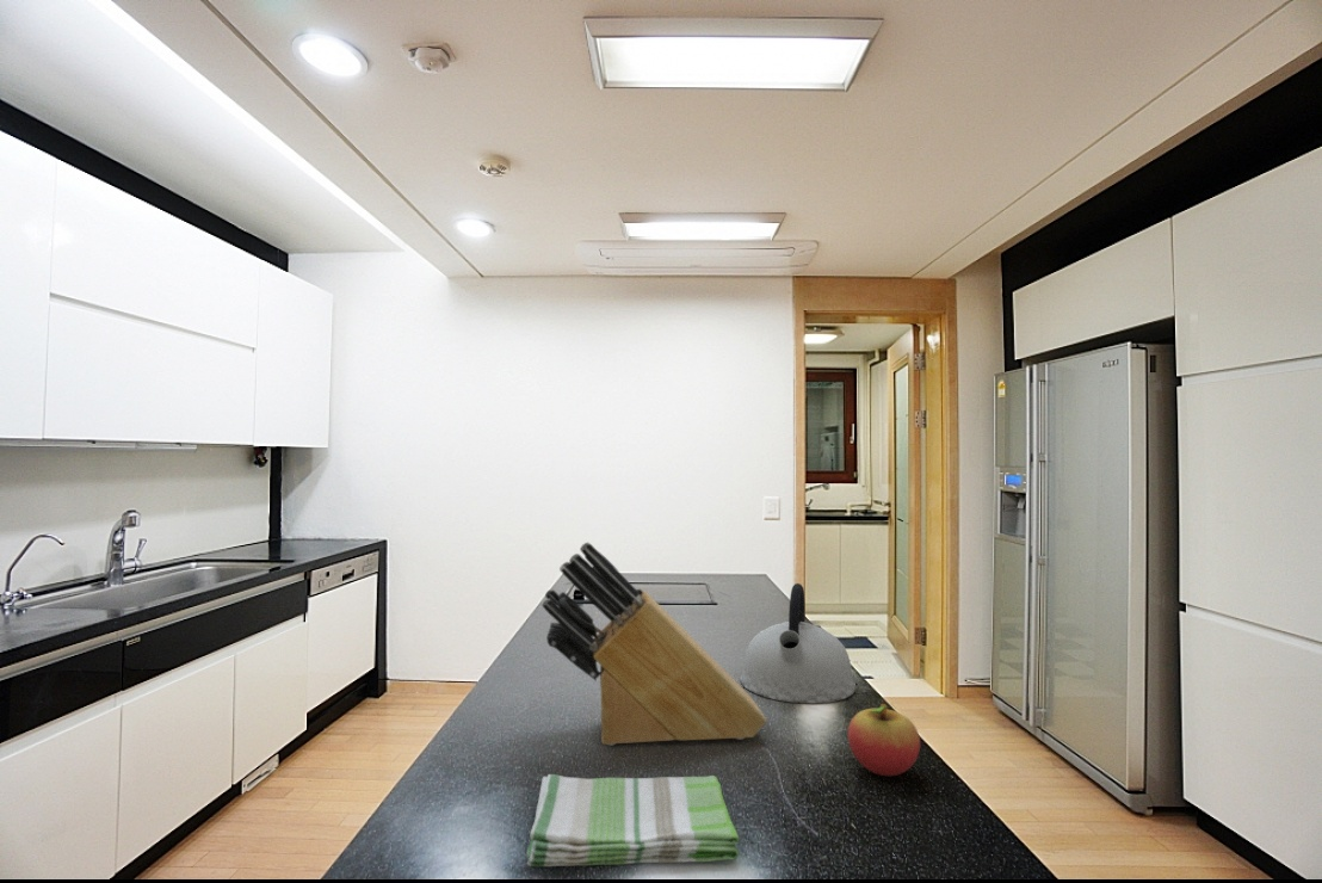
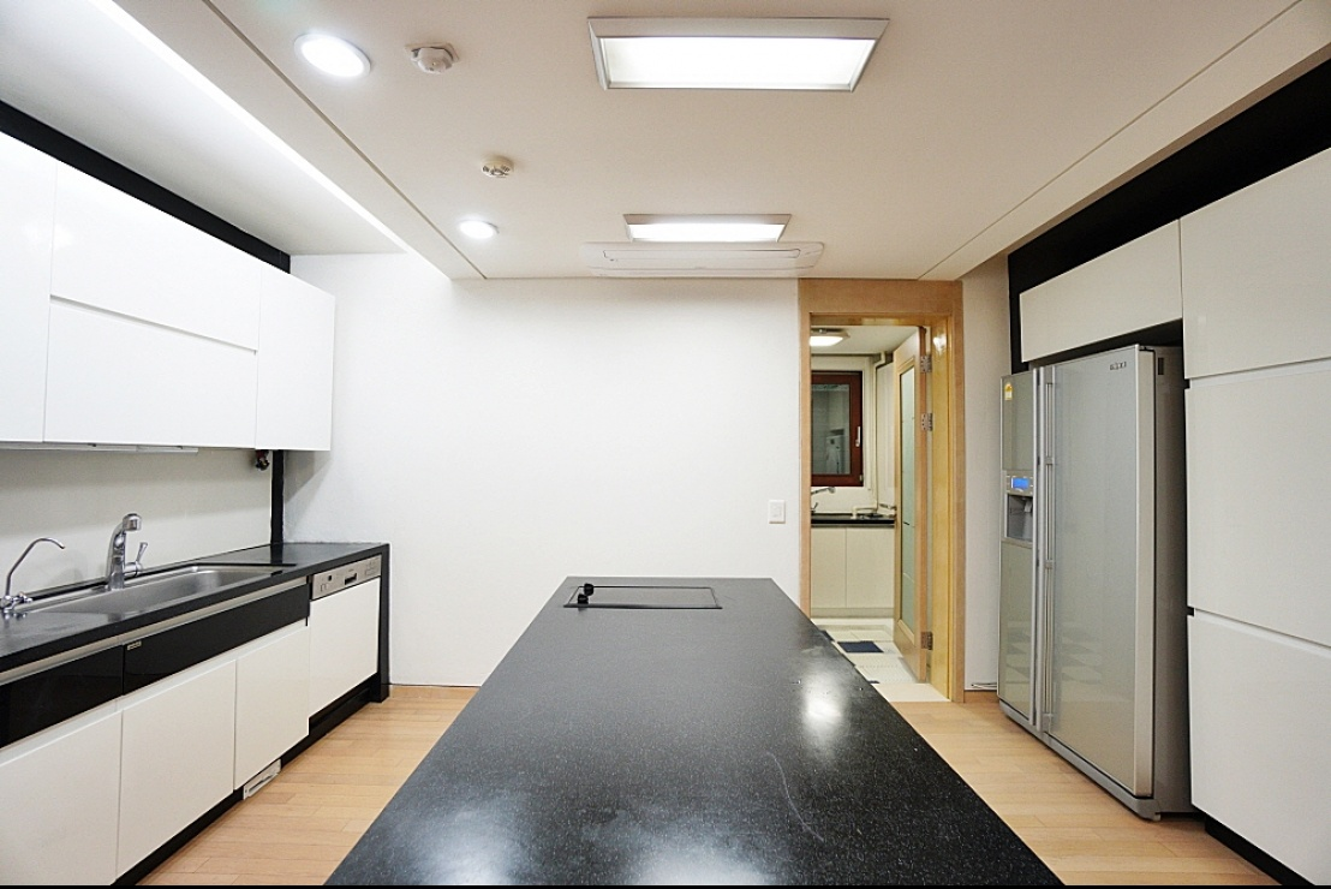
- kettle [739,582,857,704]
- dish towel [525,773,740,867]
- fruit [847,703,921,777]
- knife block [540,541,767,747]
